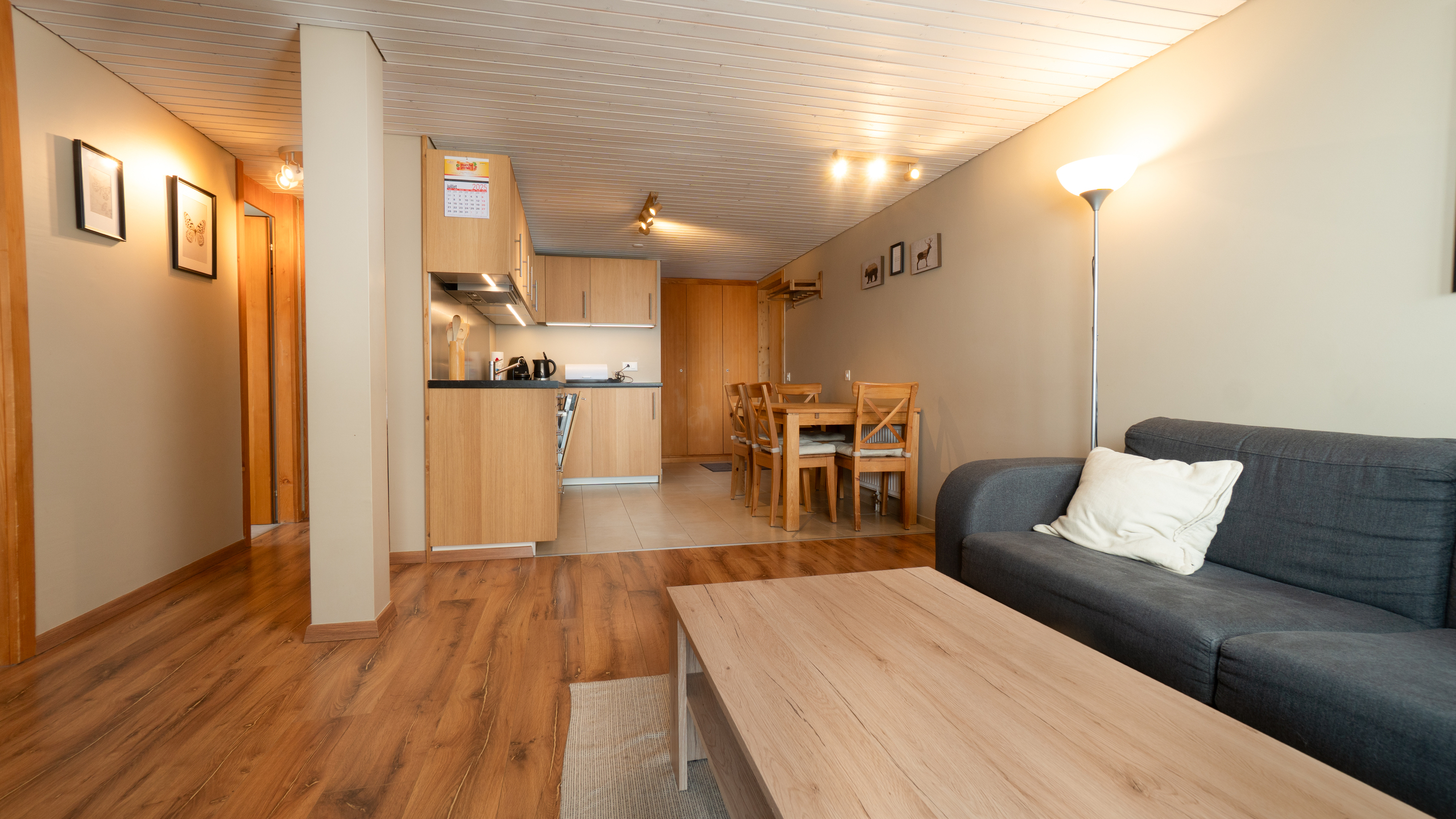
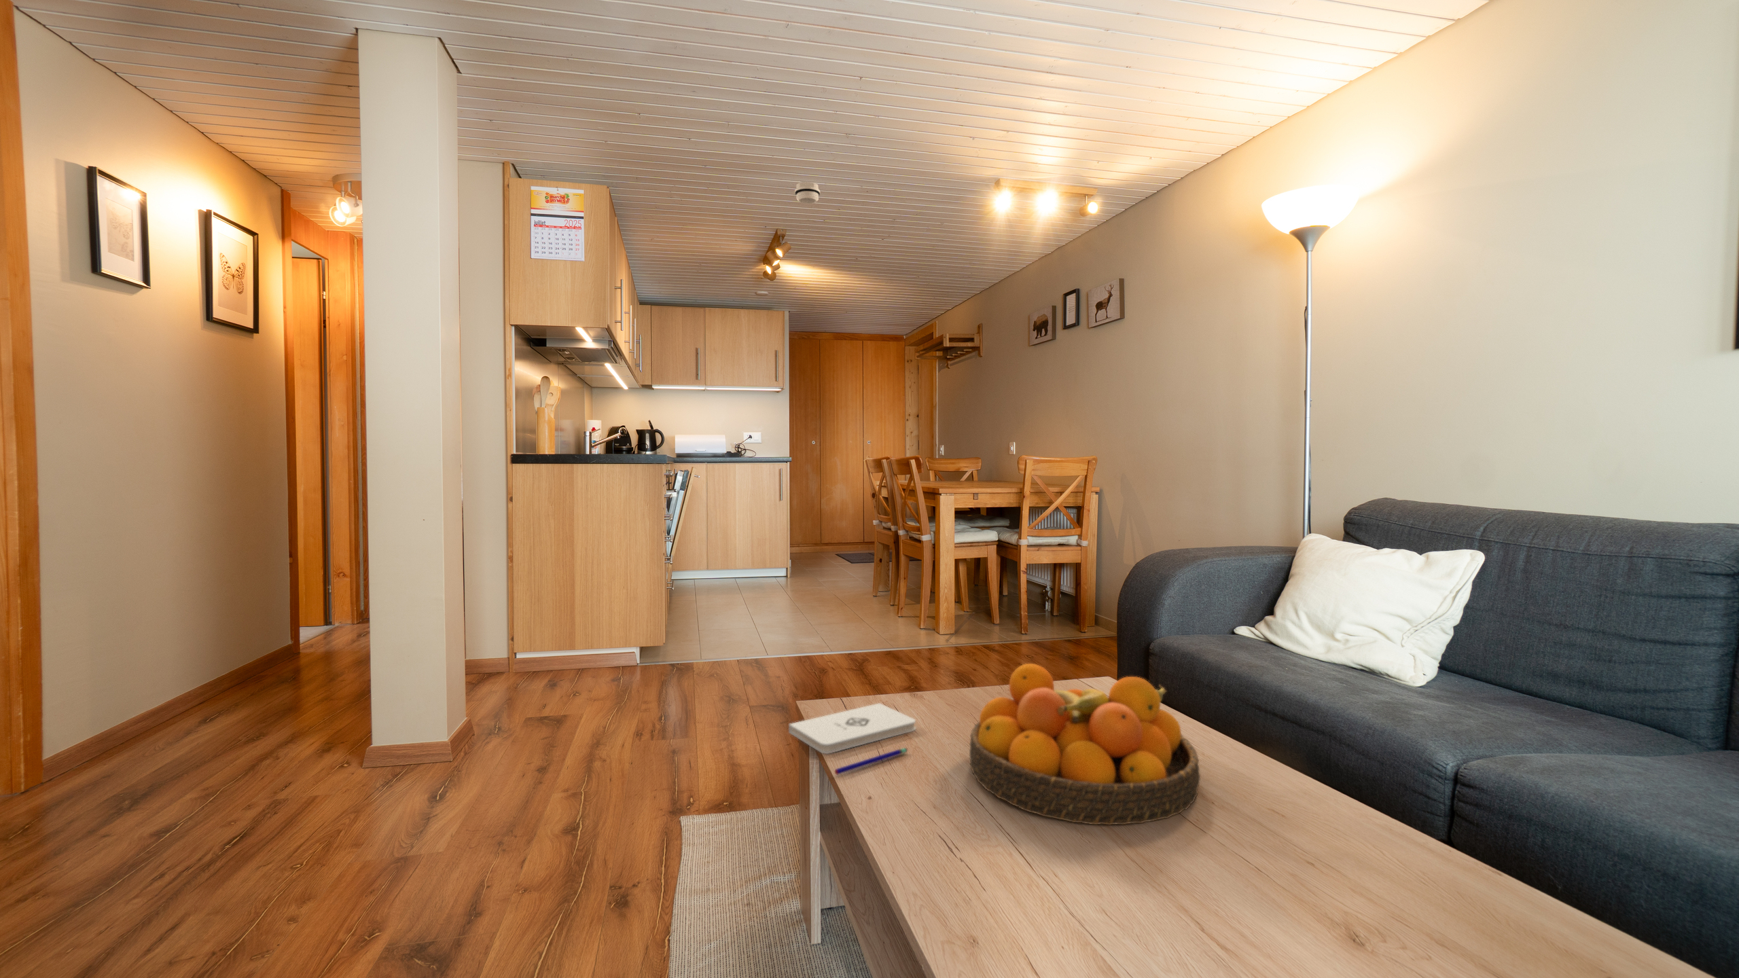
+ smoke detector [794,182,821,205]
+ pen [834,748,908,776]
+ notepad [788,702,916,755]
+ fruit bowl [969,663,1202,826]
